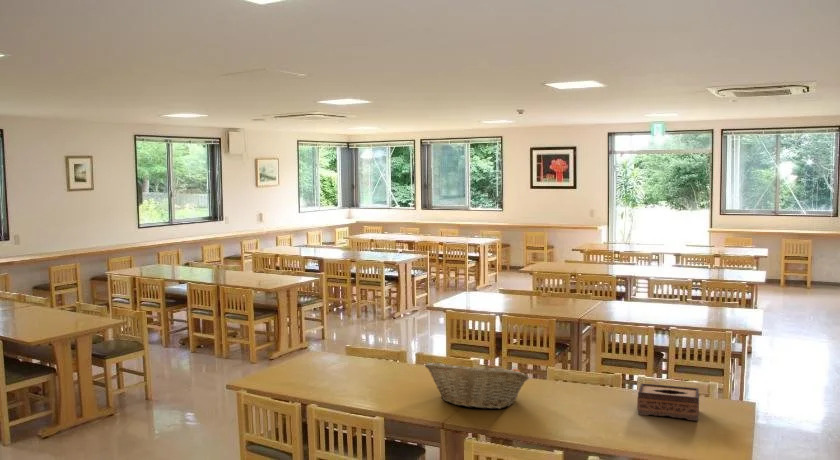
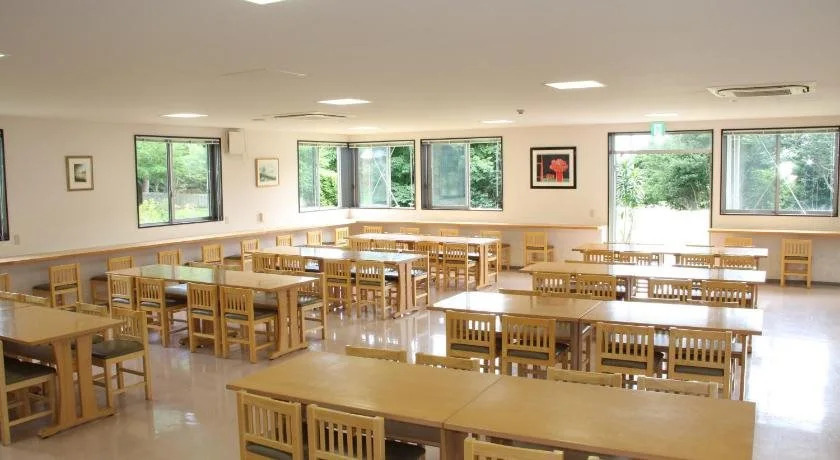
- fruit basket [424,359,531,410]
- tissue box [636,382,700,422]
